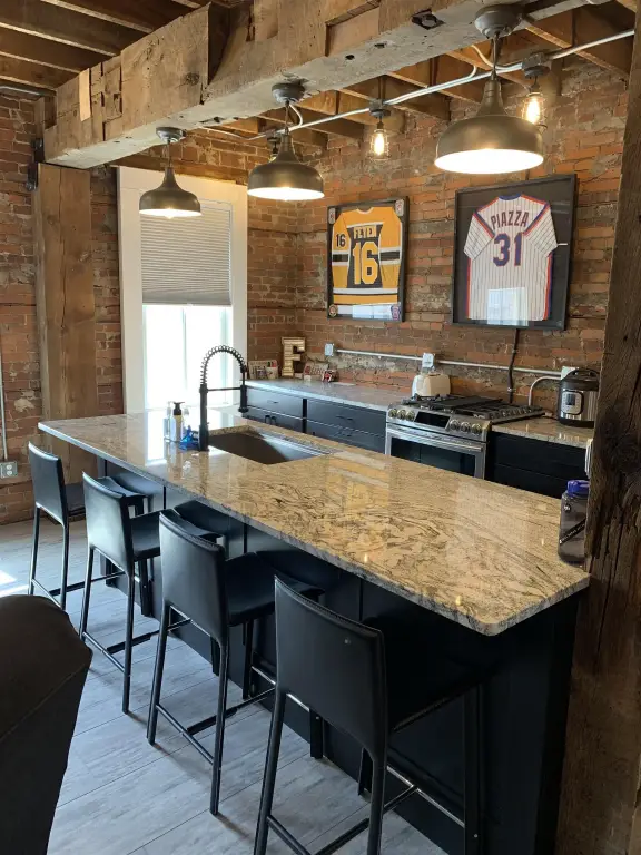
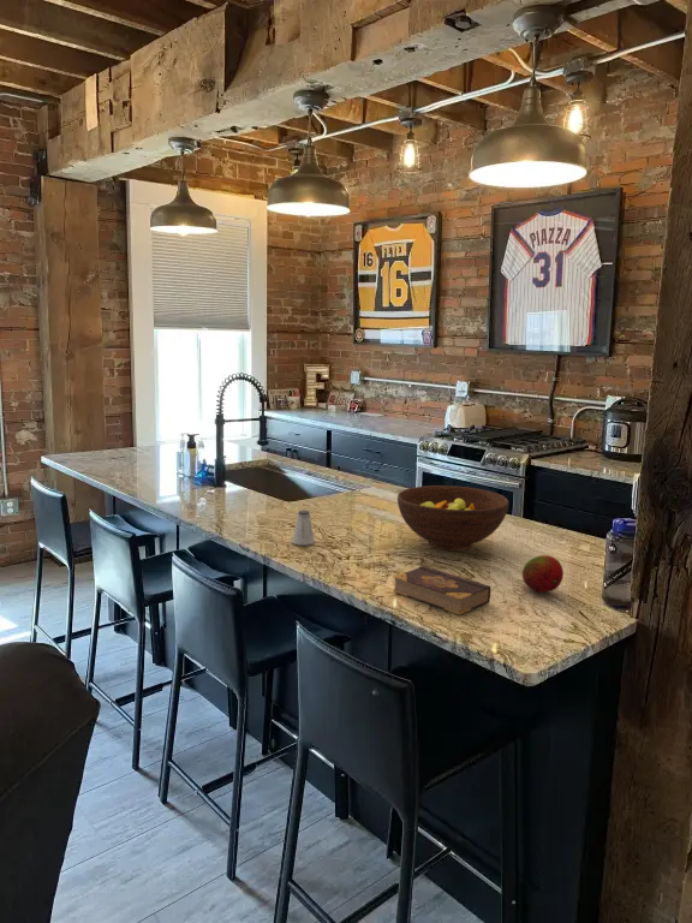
+ fruit bowl [396,484,509,553]
+ book [392,565,491,615]
+ fruit [521,554,565,594]
+ saltshaker [291,510,316,547]
